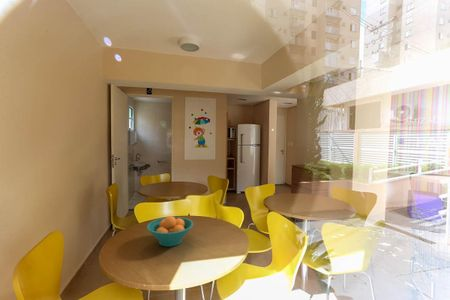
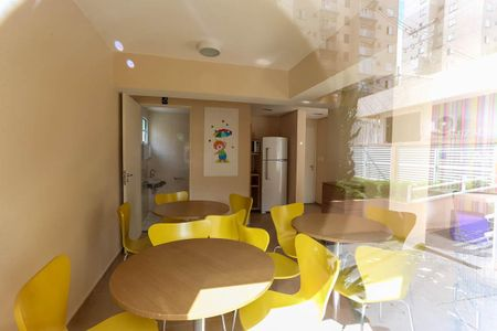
- fruit bowl [146,215,194,248]
